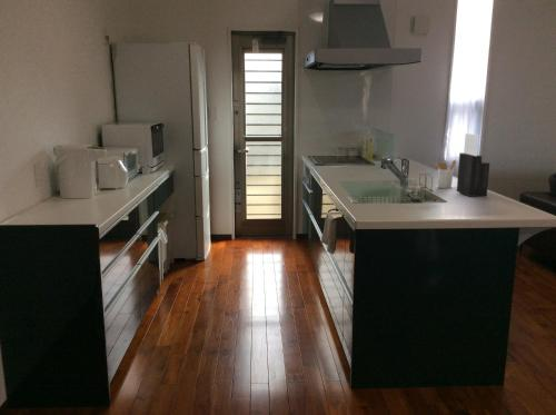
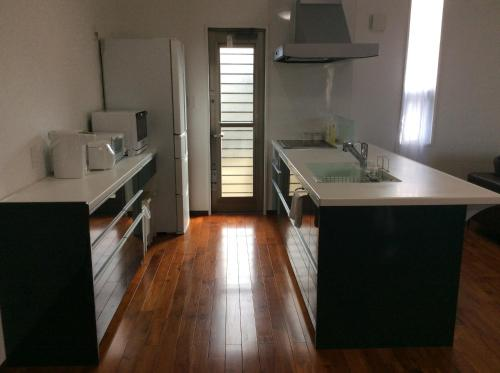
- knife block [456,132,490,198]
- utensil holder [434,159,457,189]
